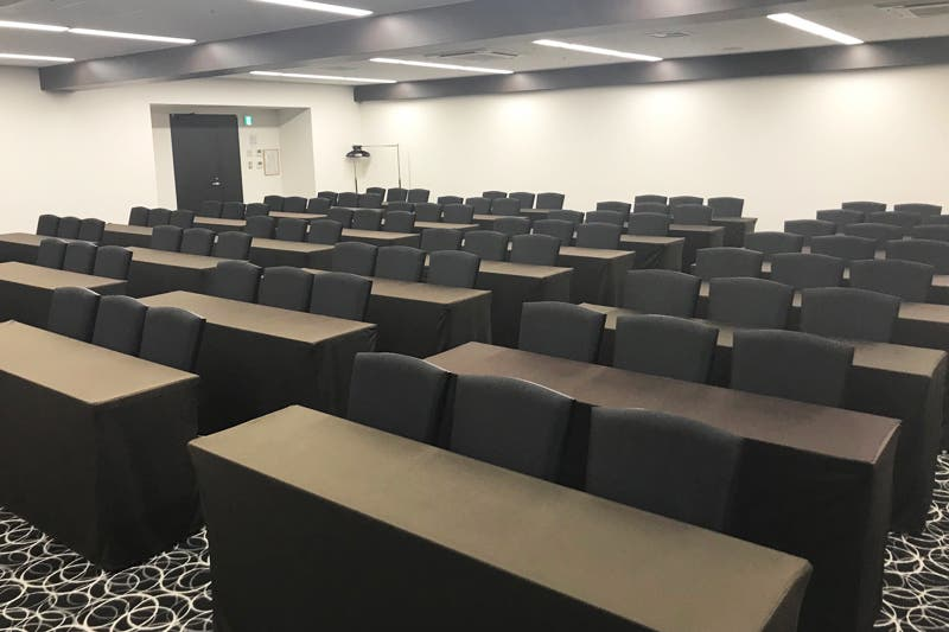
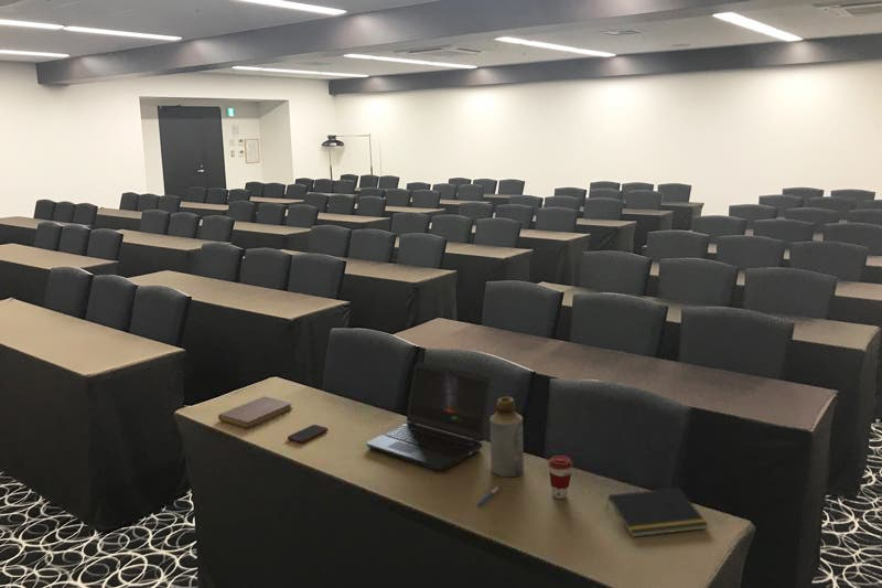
+ coffee cup [547,455,573,500]
+ bottle [488,396,525,478]
+ laptop computer [365,361,492,472]
+ notebook [217,395,293,429]
+ notepad [605,487,709,538]
+ pen [476,483,503,507]
+ cell phone [287,424,329,443]
